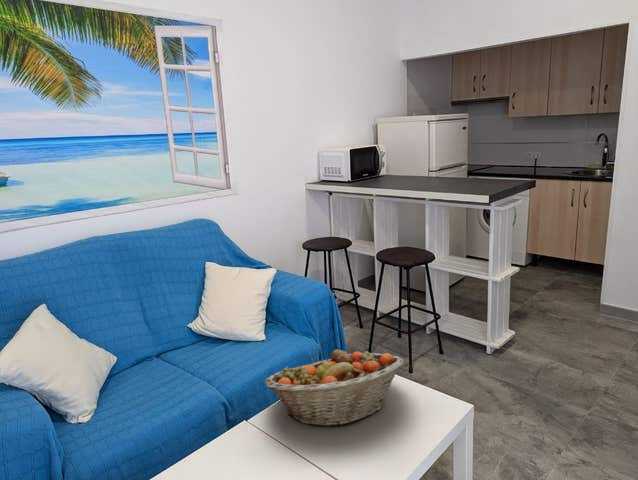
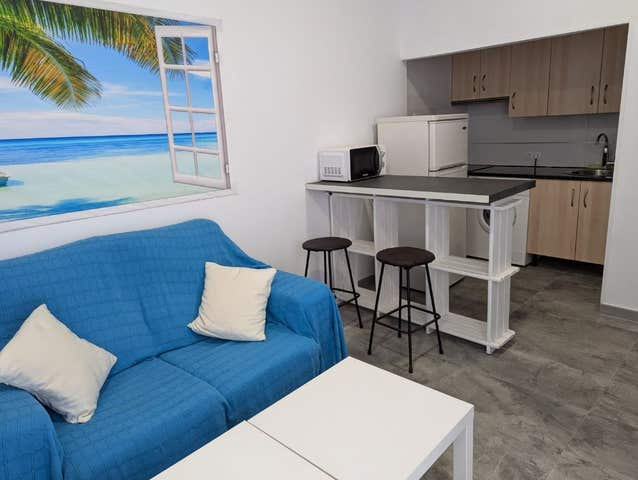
- fruit basket [264,349,405,427]
